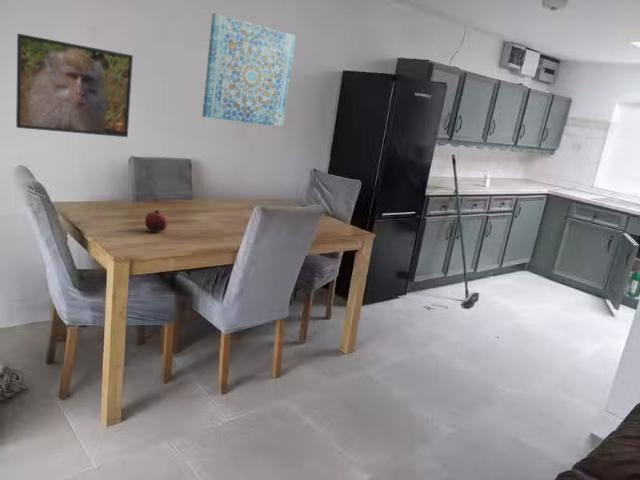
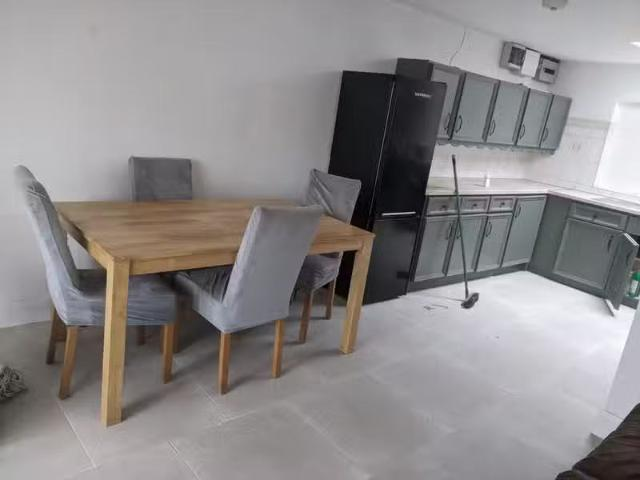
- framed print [15,33,134,138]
- fruit [144,209,169,233]
- wall art [201,12,297,128]
